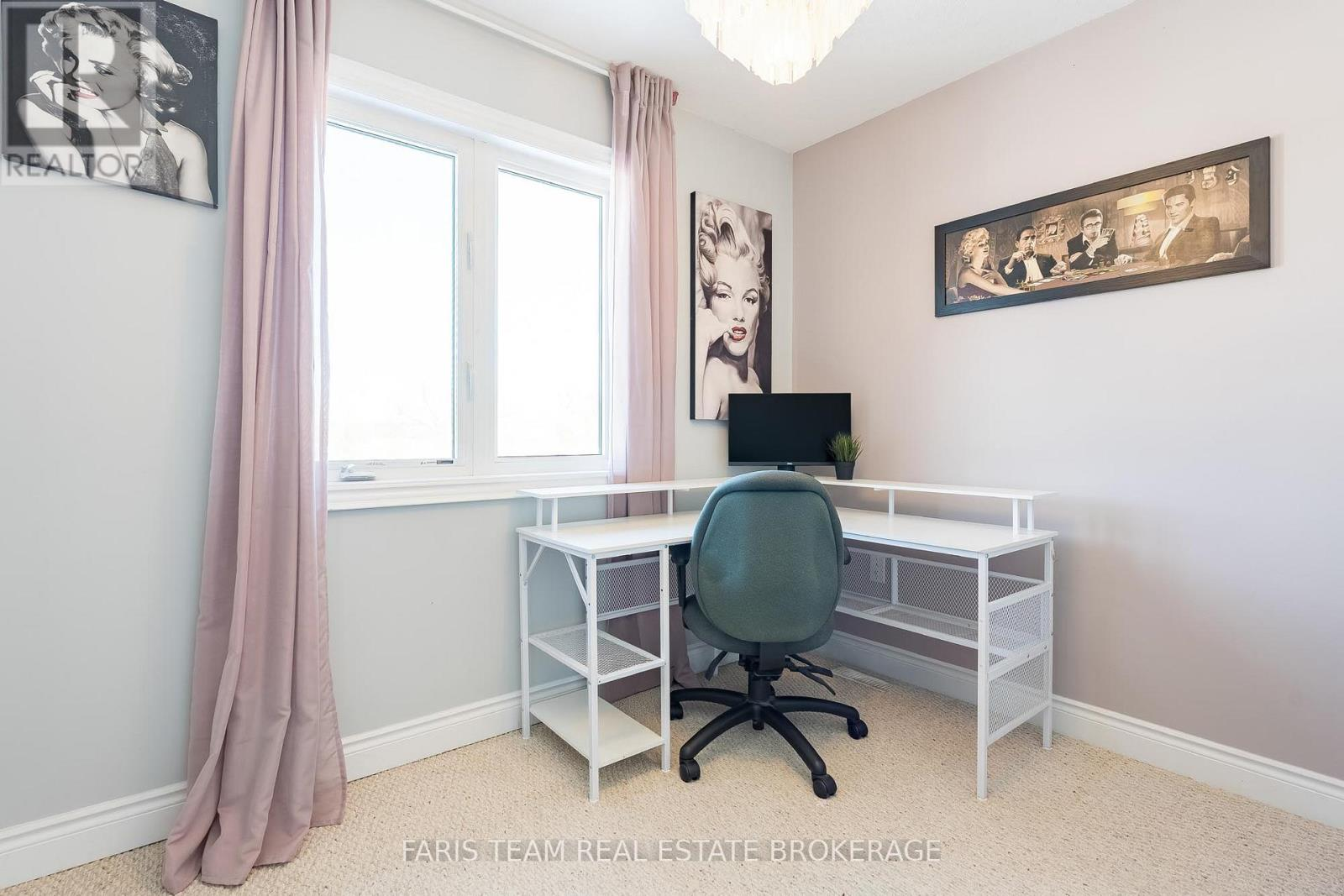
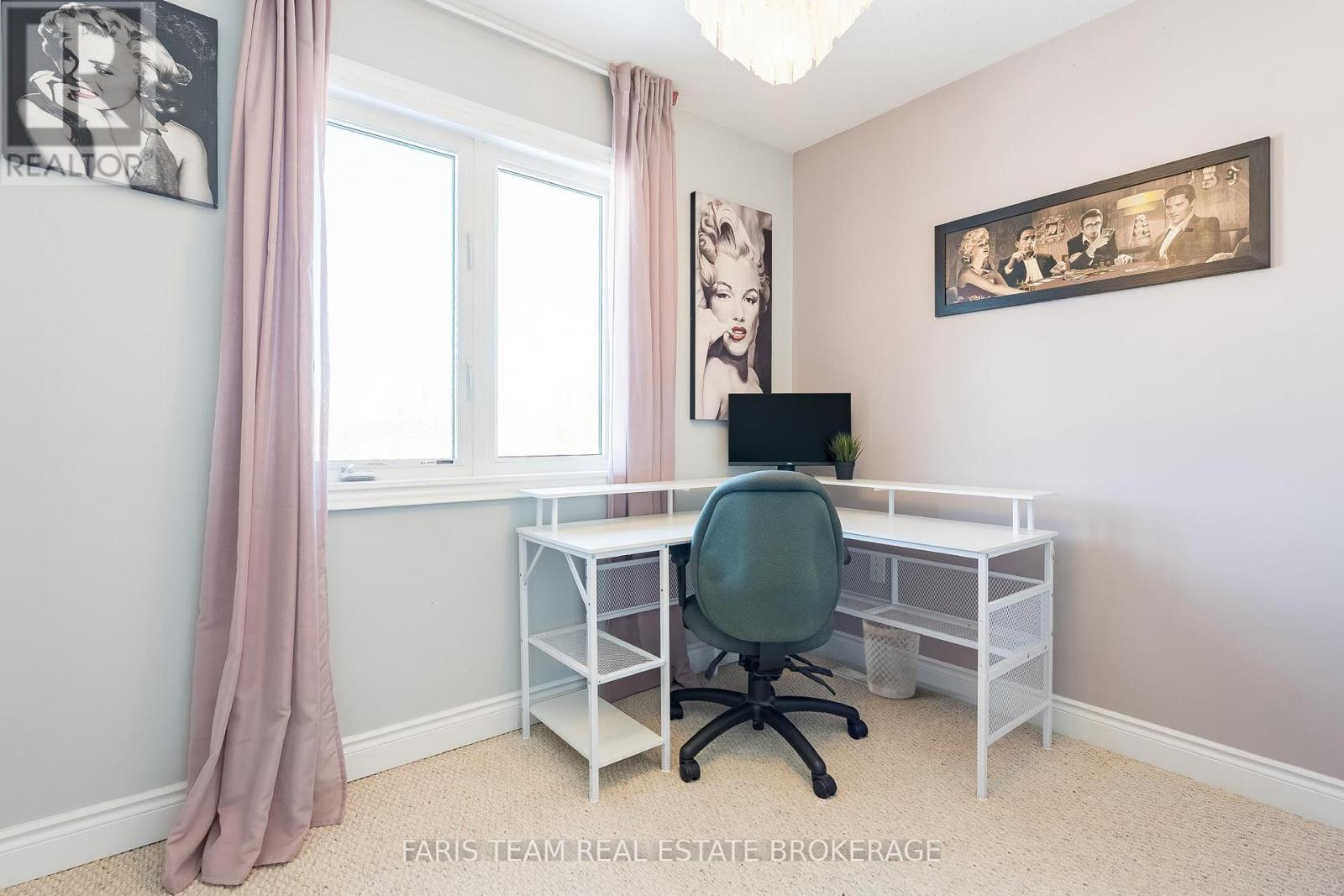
+ wastebasket [862,618,921,700]
